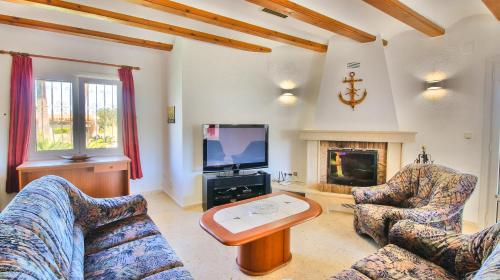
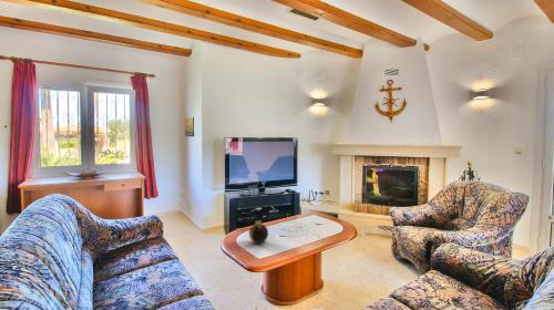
+ decorative orb [248,223,269,245]
